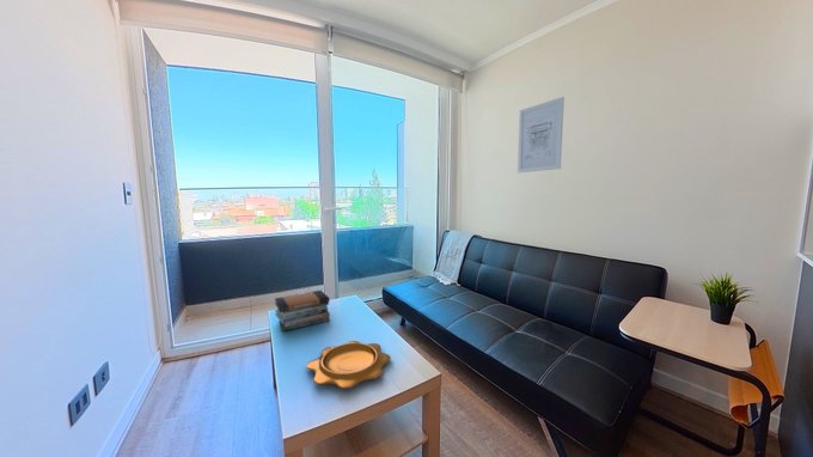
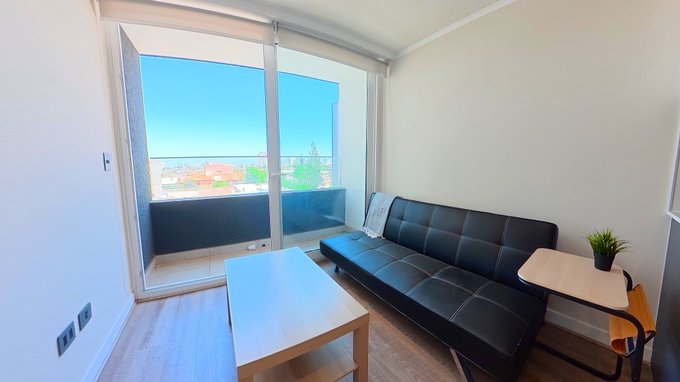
- wall art [516,96,566,173]
- book stack [274,290,331,333]
- decorative bowl [305,340,392,390]
